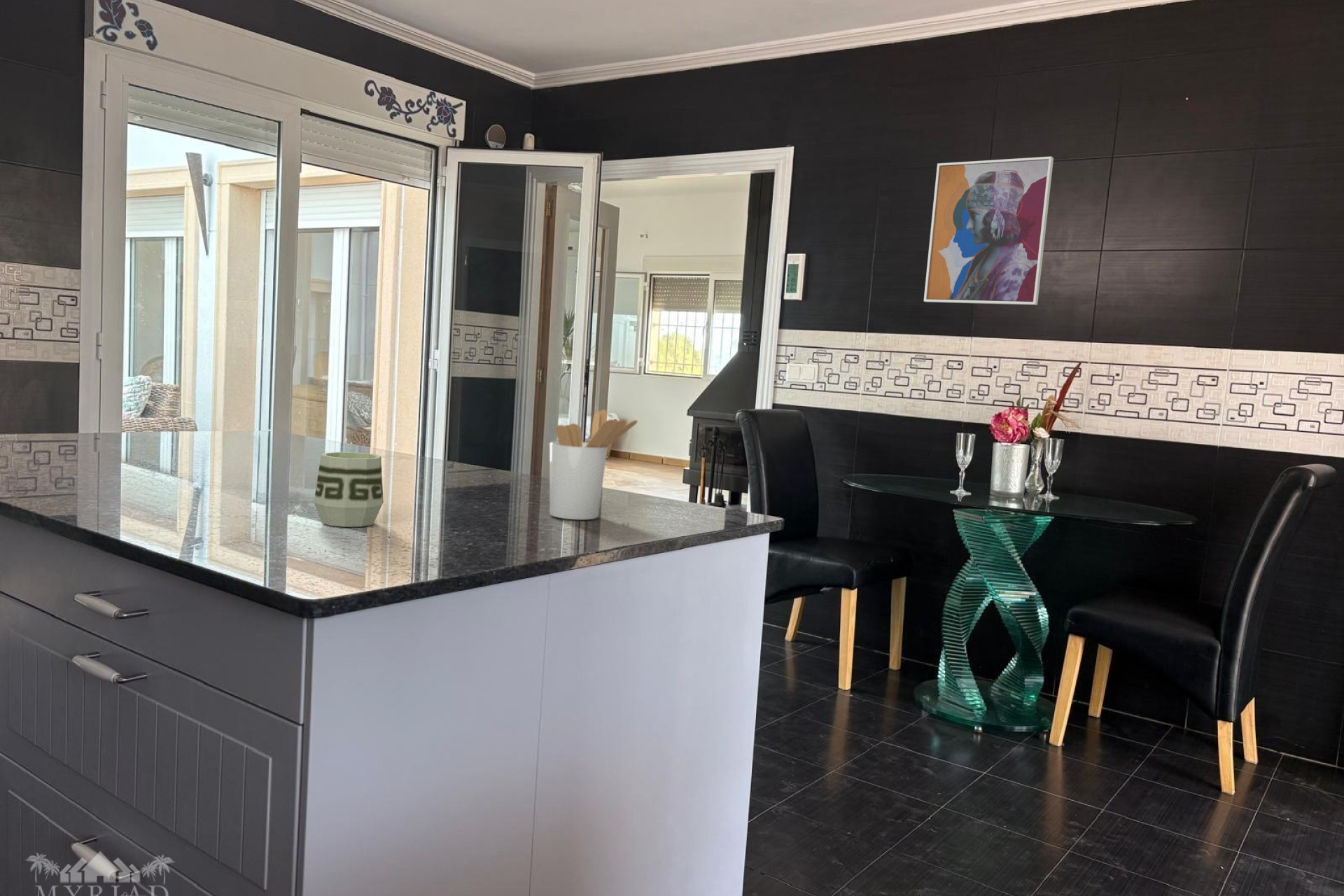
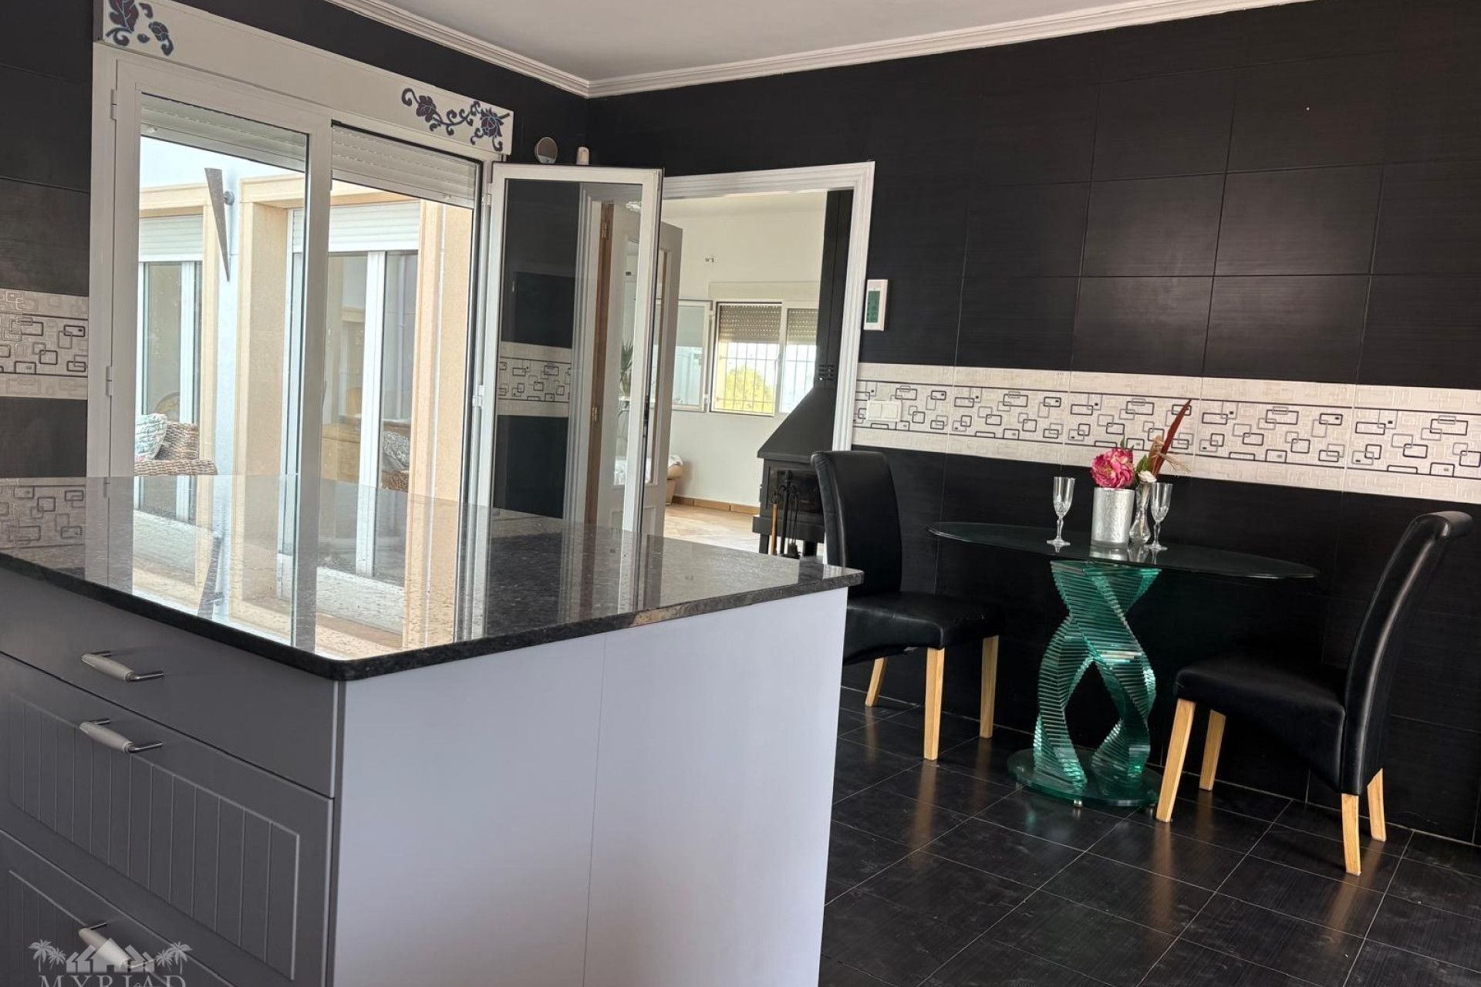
- cup [313,451,384,528]
- utensil holder [549,409,638,520]
- wall art [923,156,1054,306]
